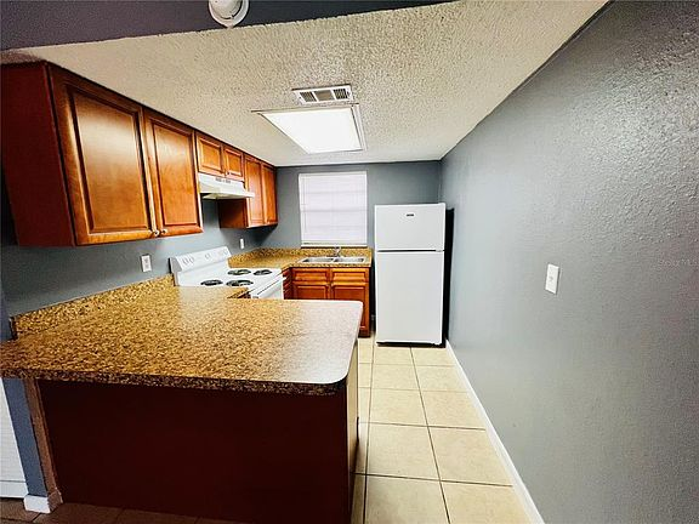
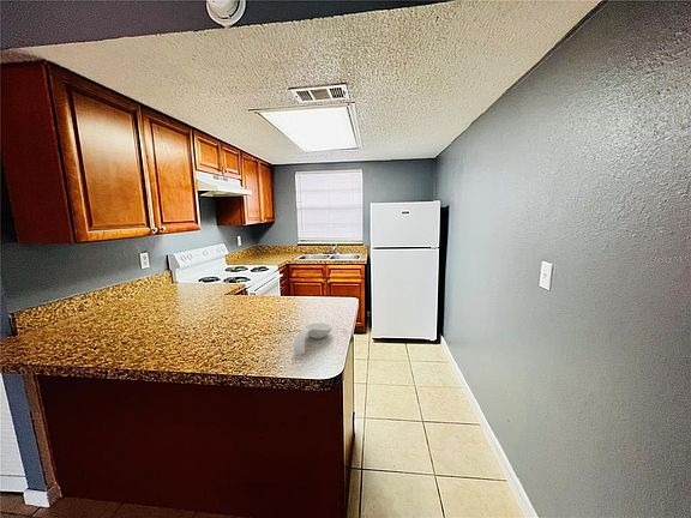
+ spoon rest [293,323,334,355]
